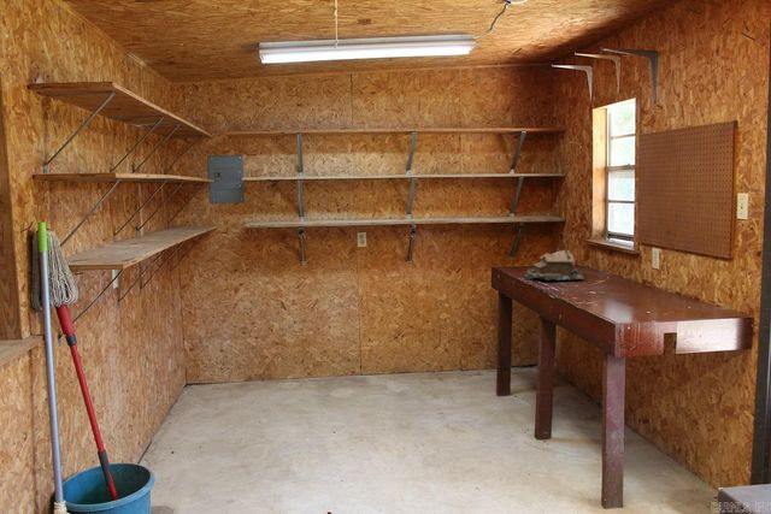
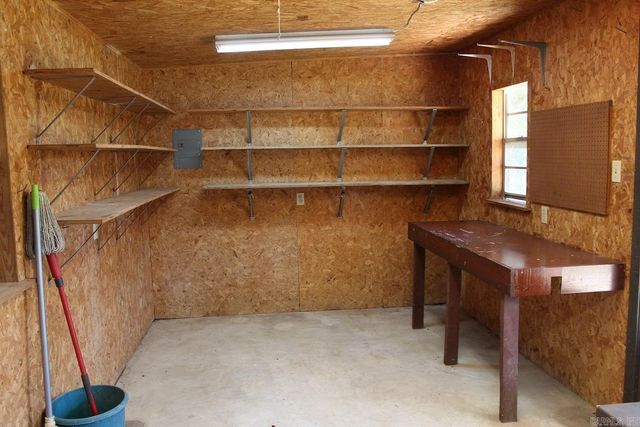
- toolbox [524,249,585,282]
